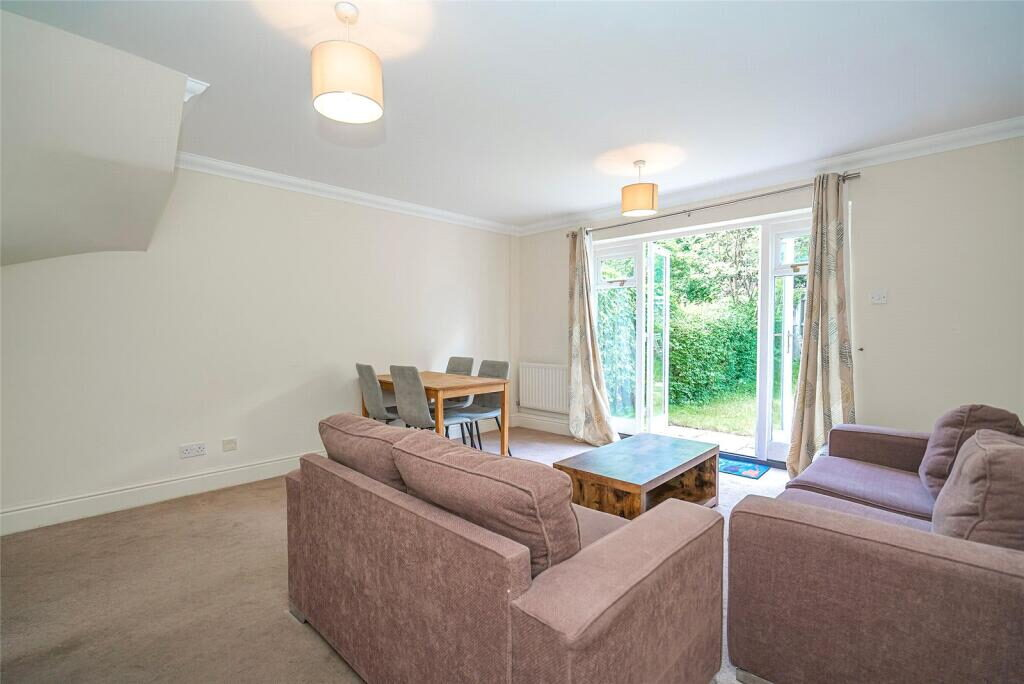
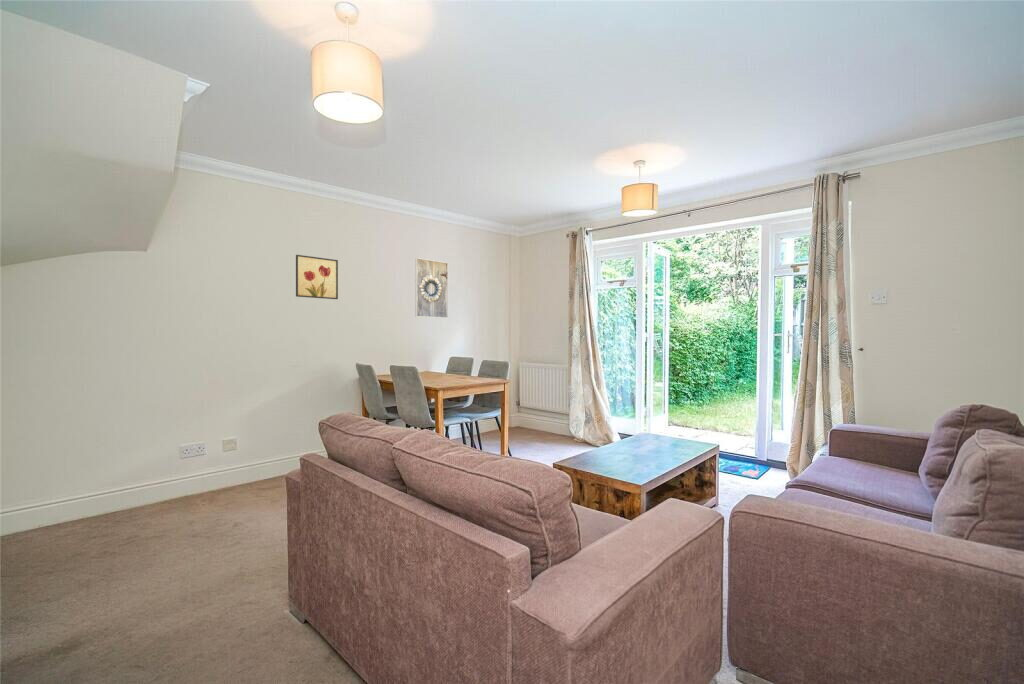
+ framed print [414,257,449,319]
+ wall art [295,254,339,300]
